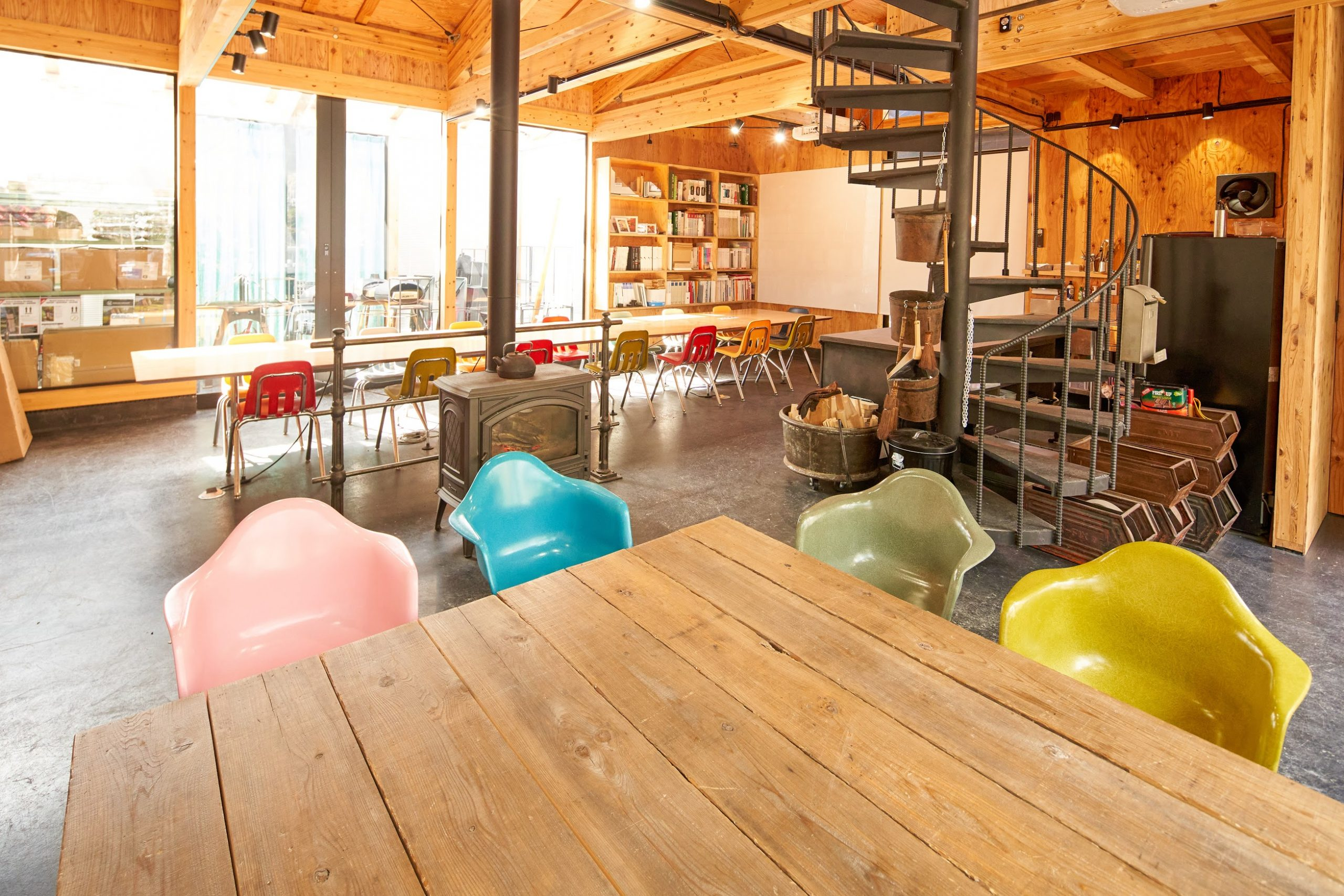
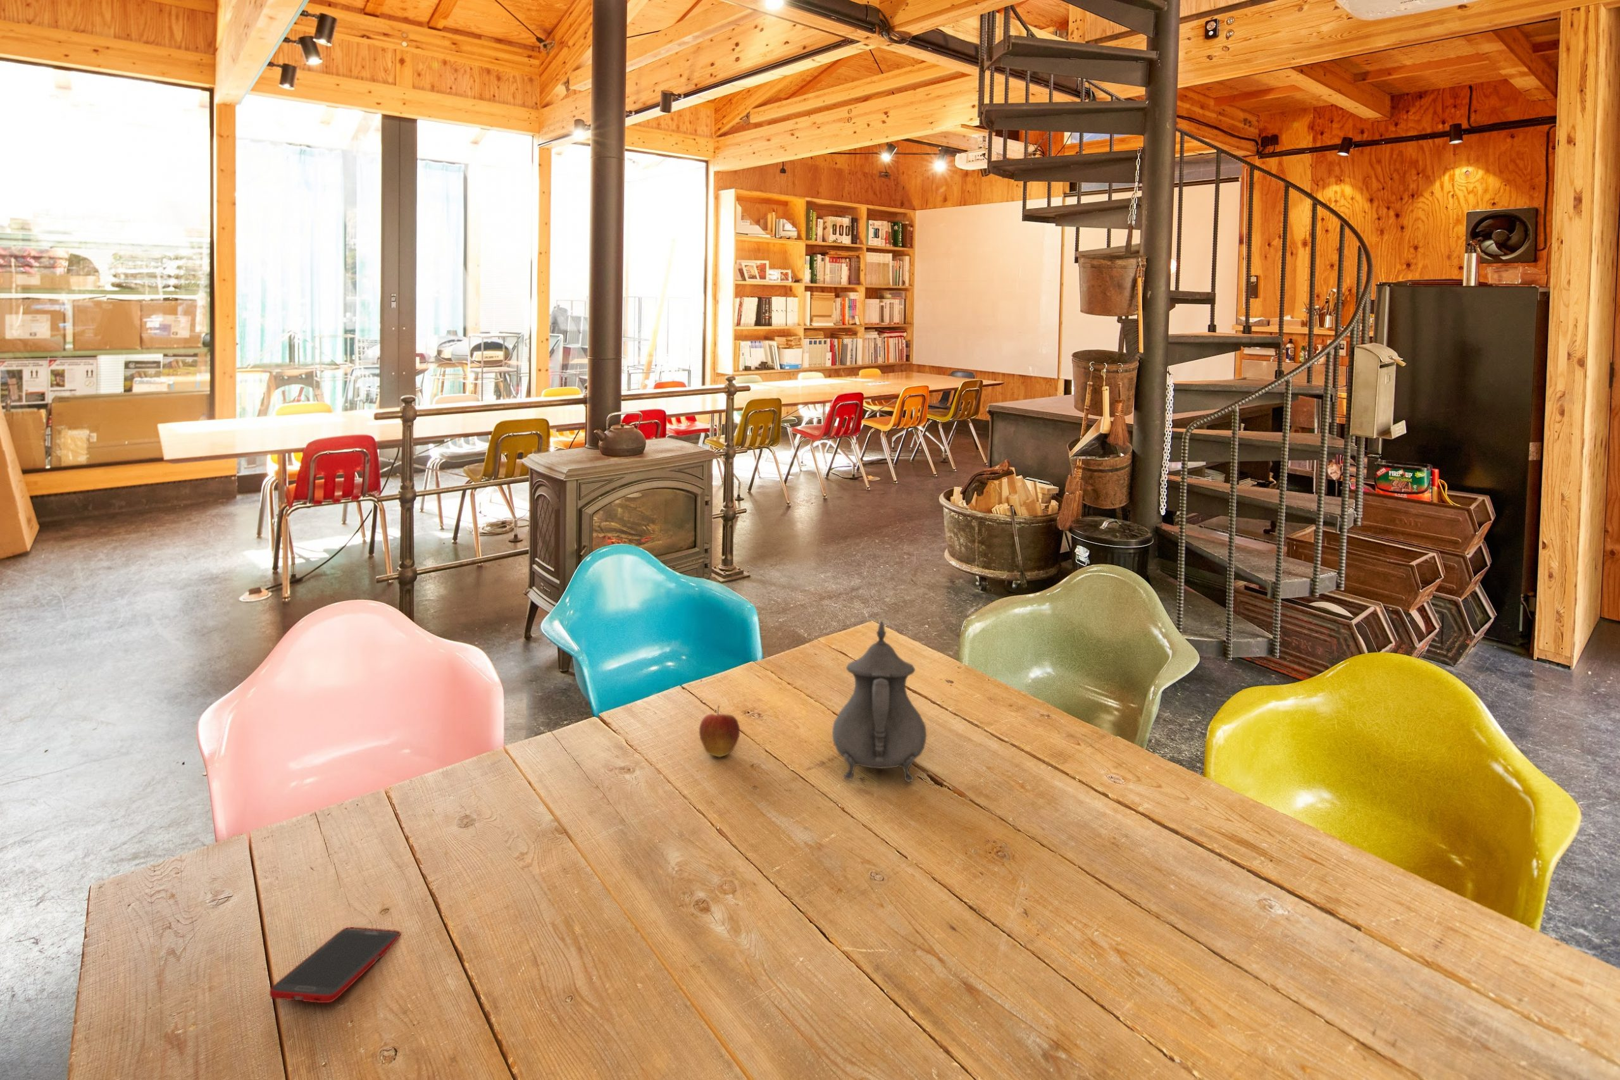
+ cell phone [269,926,401,1003]
+ teapot [832,620,927,782]
+ fruit [699,704,740,757]
